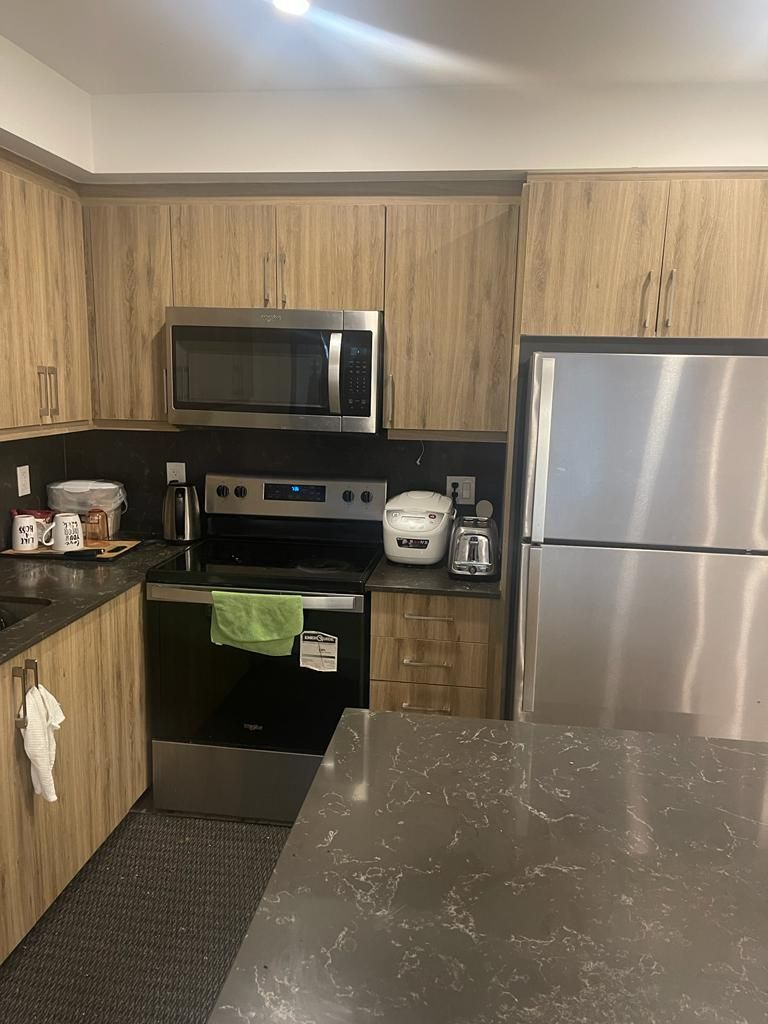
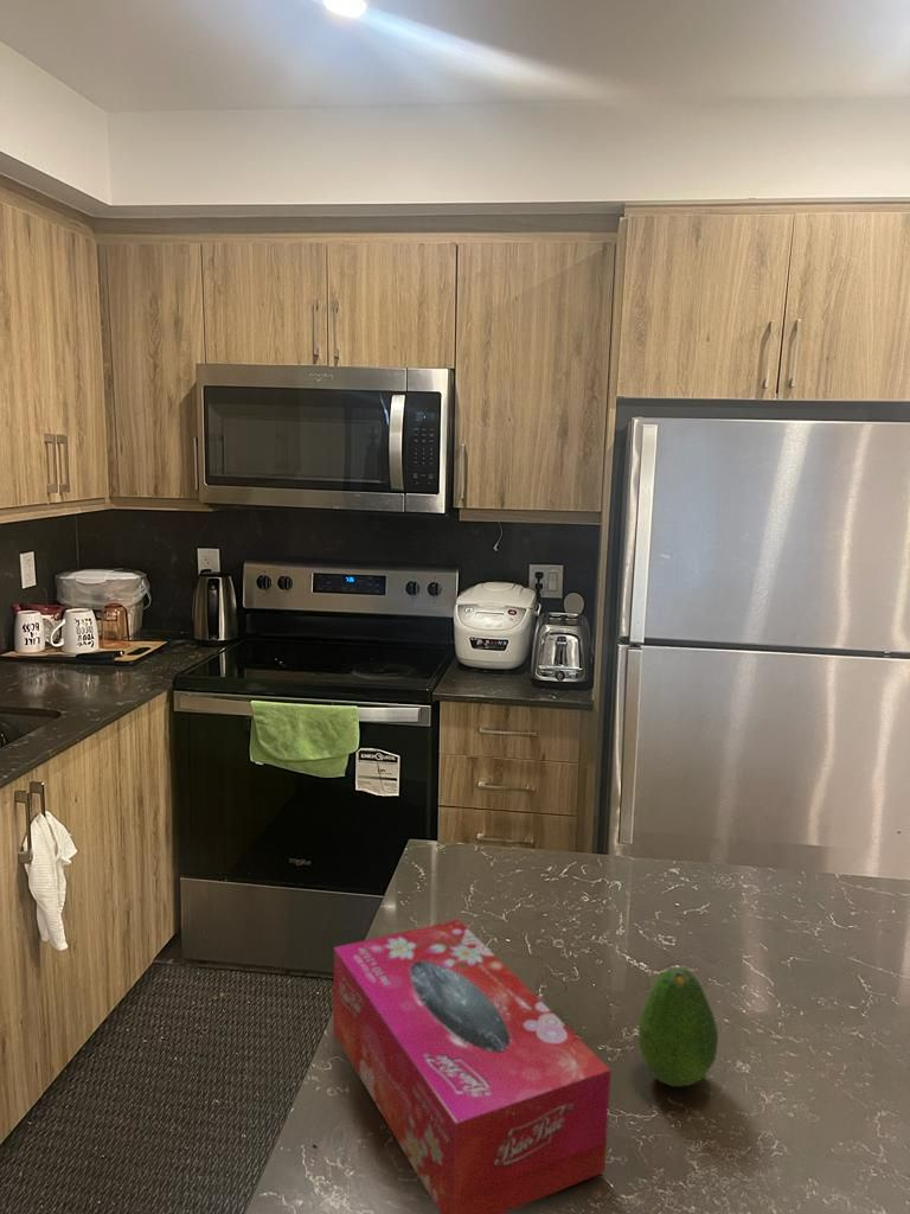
+ fruit [637,966,719,1087]
+ tissue box [332,919,611,1214]
